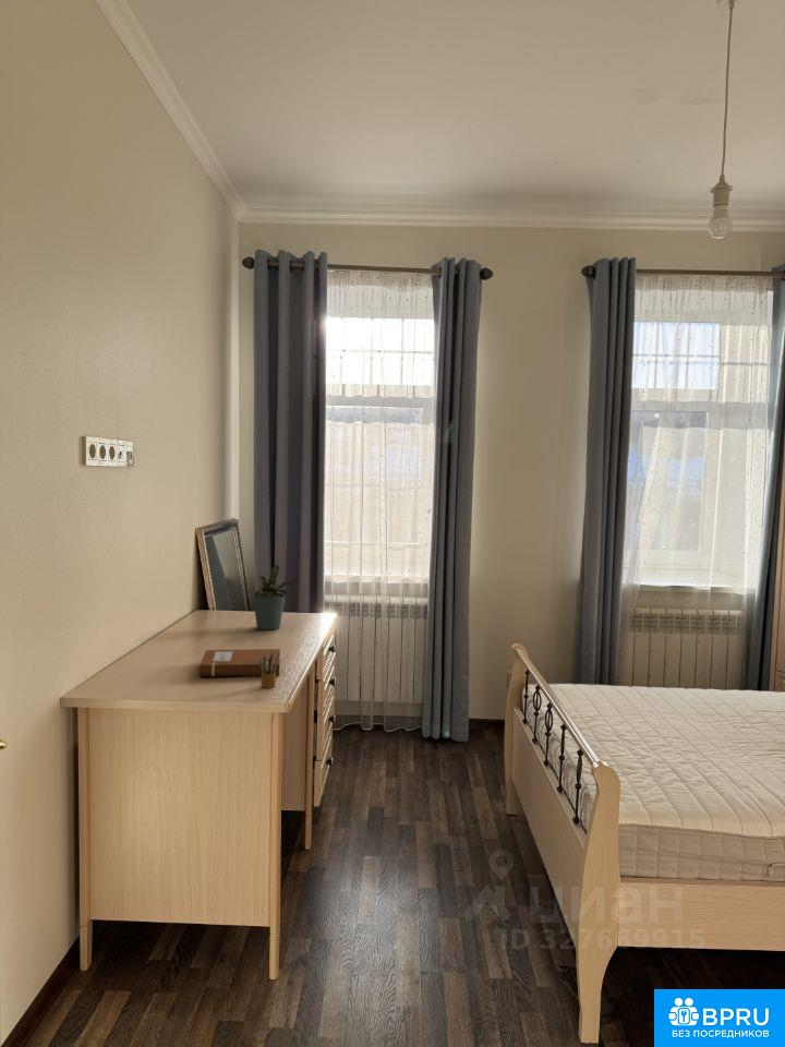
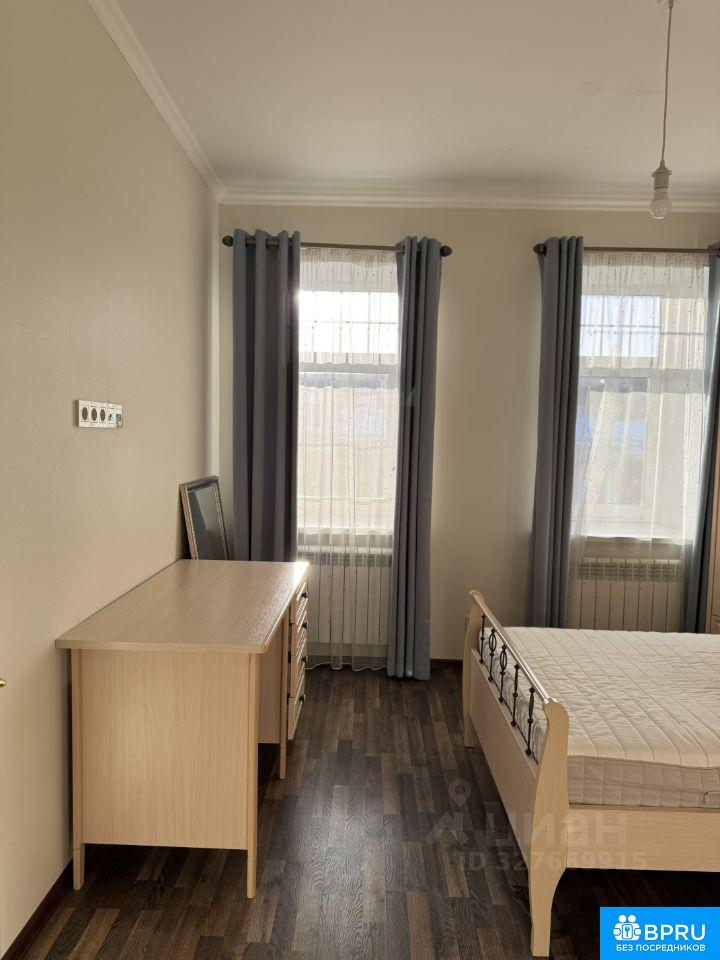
- notebook [195,648,281,677]
- pencil box [259,649,280,689]
- potted plant [252,564,300,631]
